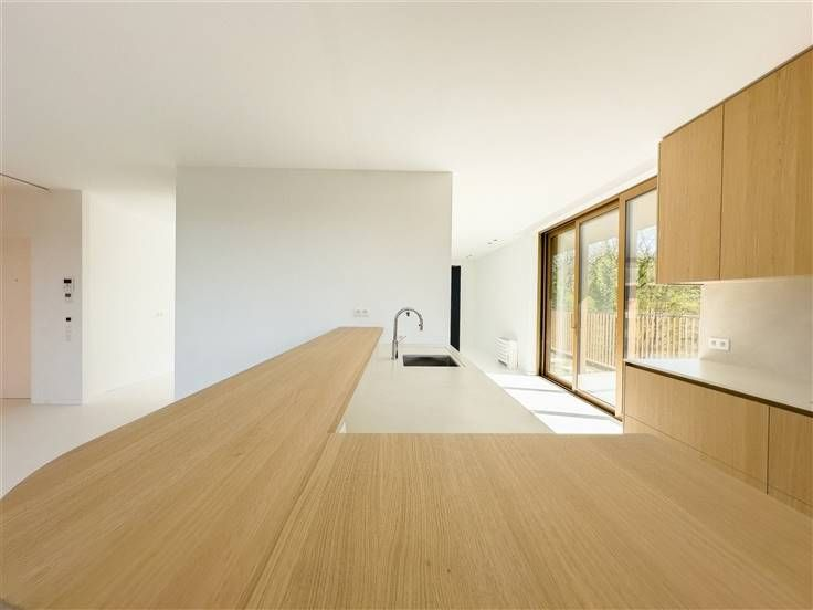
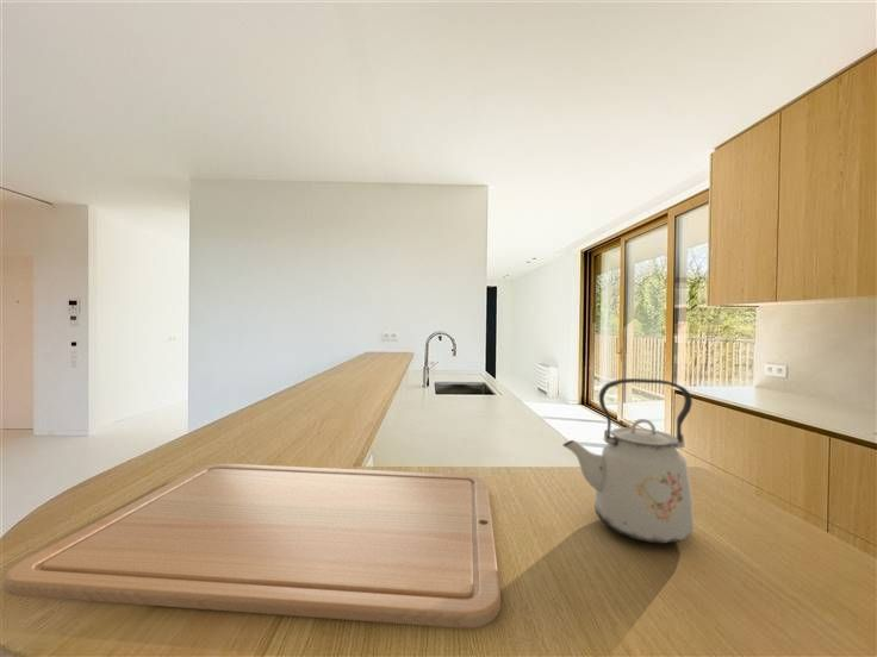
+ chopping board [2,463,502,630]
+ kettle [561,377,695,545]
